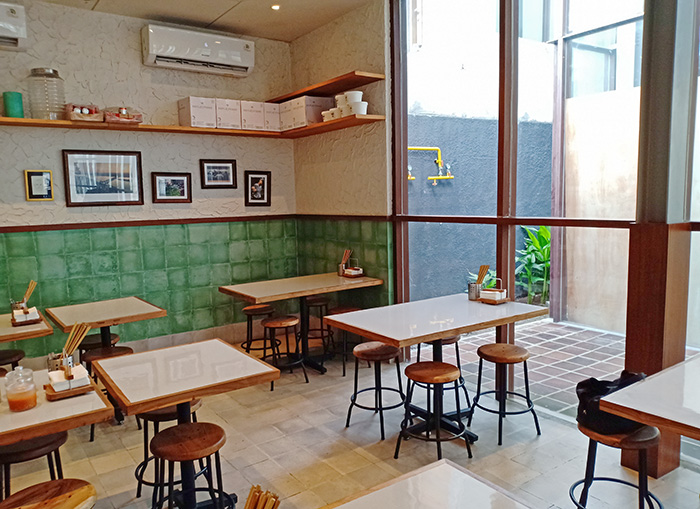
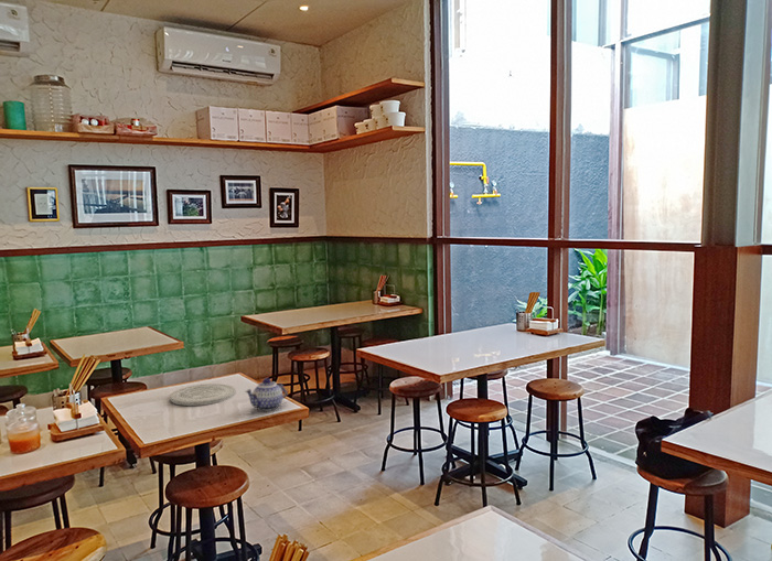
+ plate [169,382,237,407]
+ teapot [244,377,289,412]
